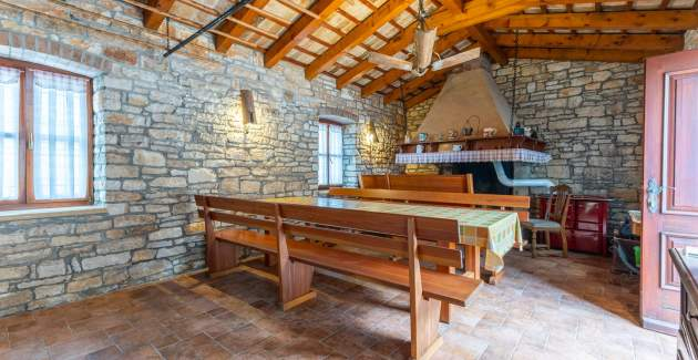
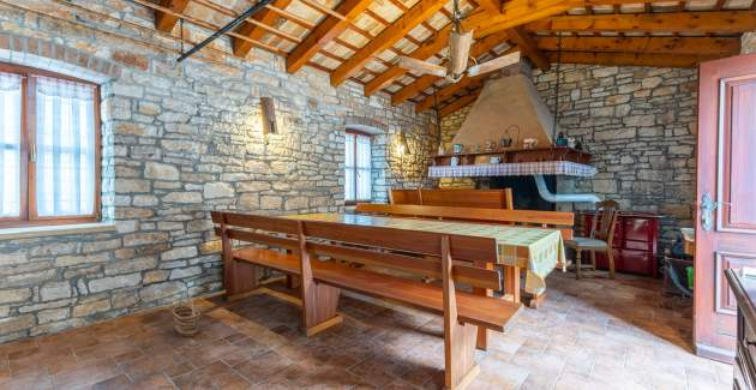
+ basket [172,289,202,338]
